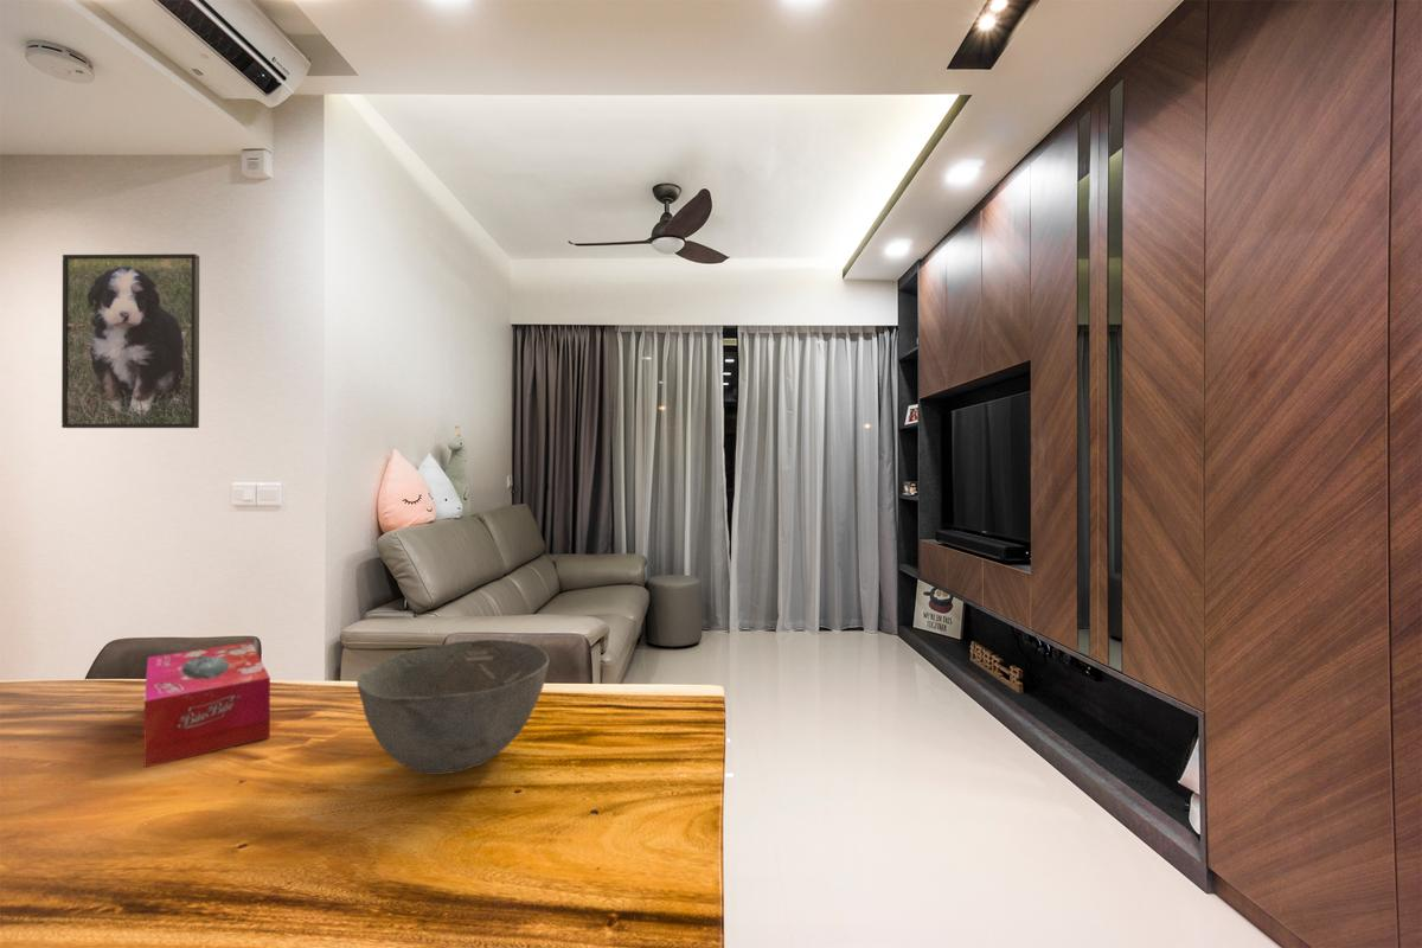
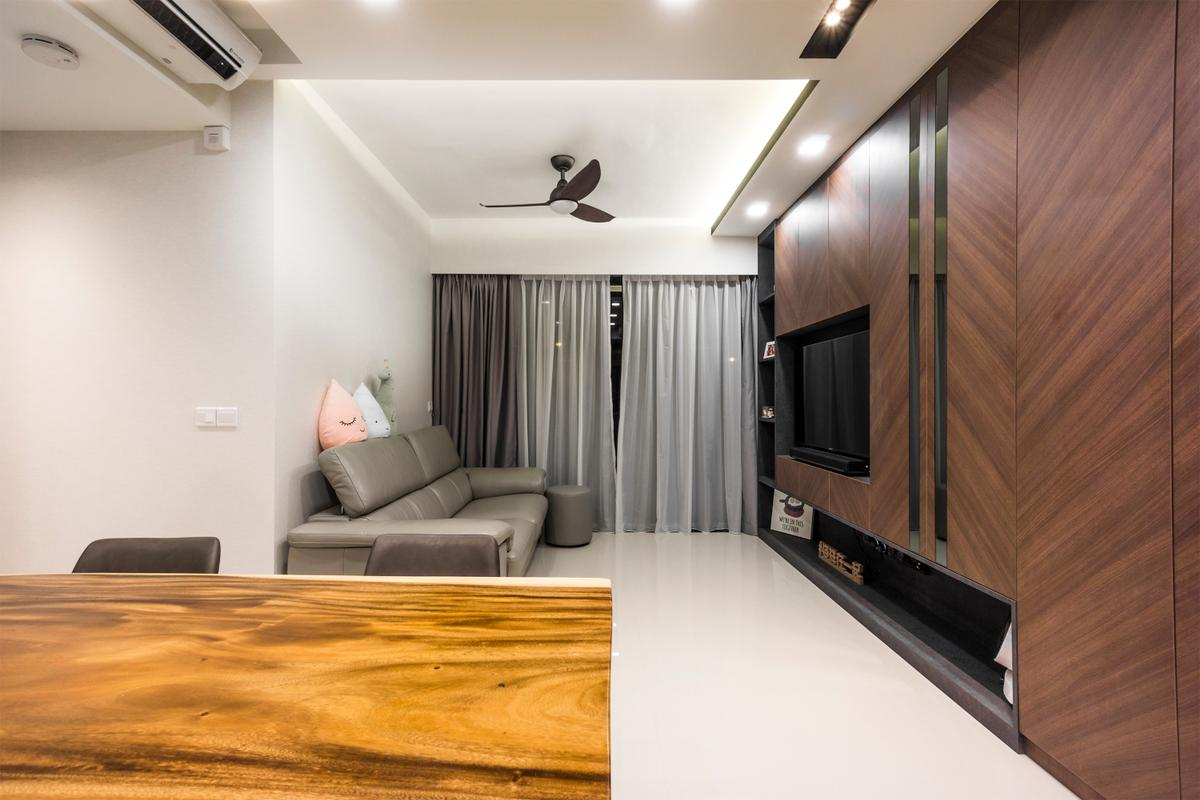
- tissue box [142,641,271,769]
- bowl [357,639,550,776]
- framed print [60,252,200,429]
